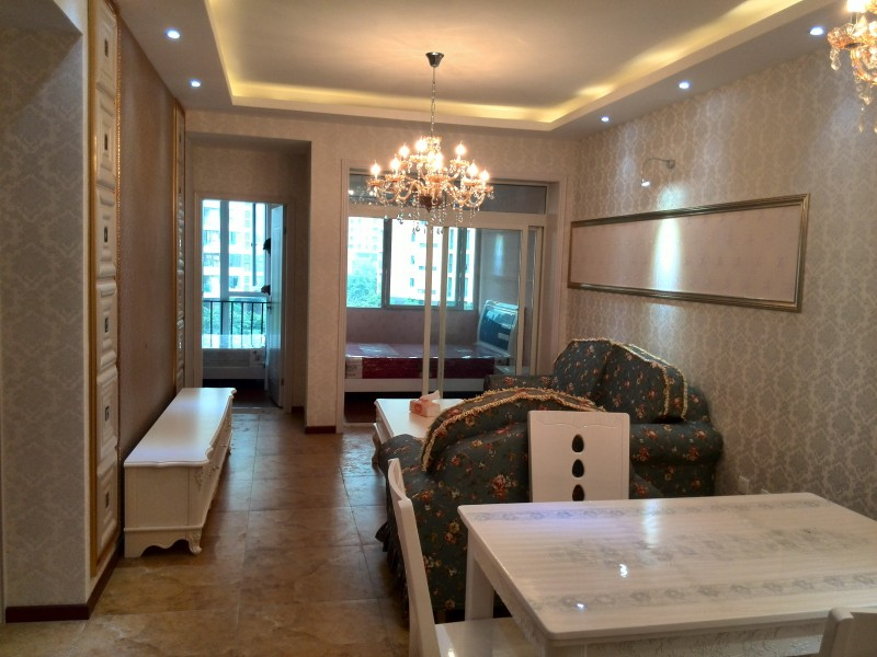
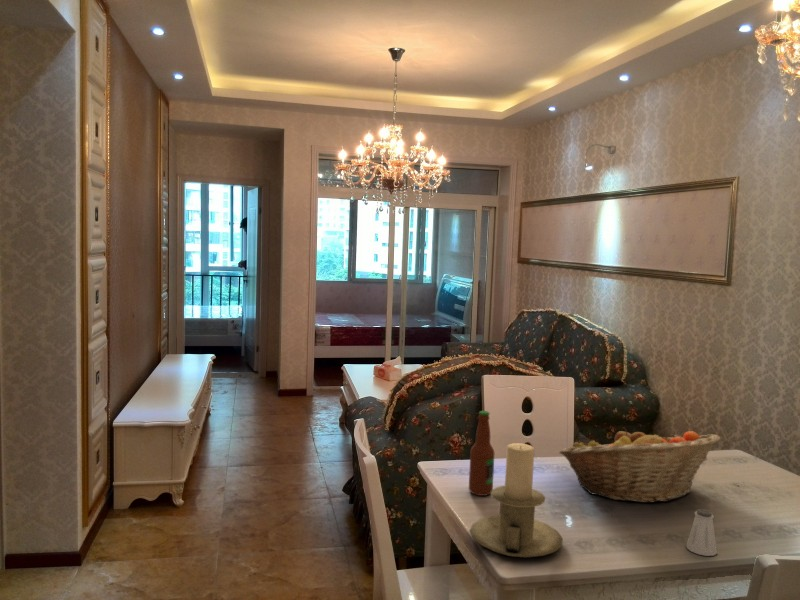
+ saltshaker [685,508,718,557]
+ bottle [468,410,495,497]
+ fruit basket [558,426,721,504]
+ candle holder [469,442,564,559]
